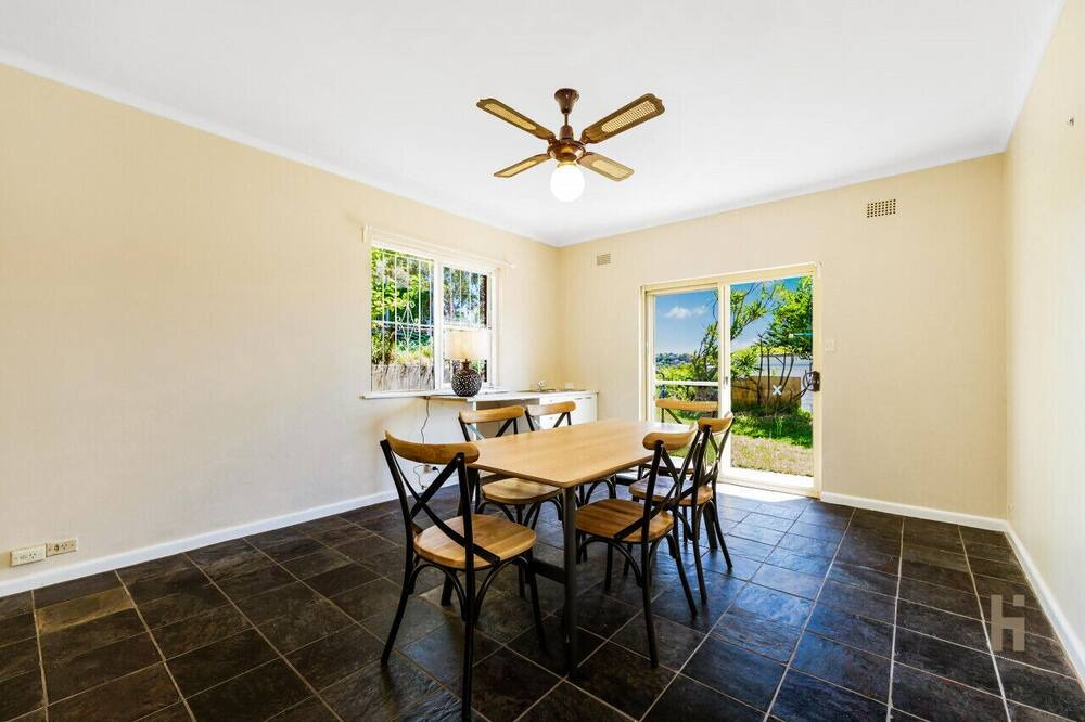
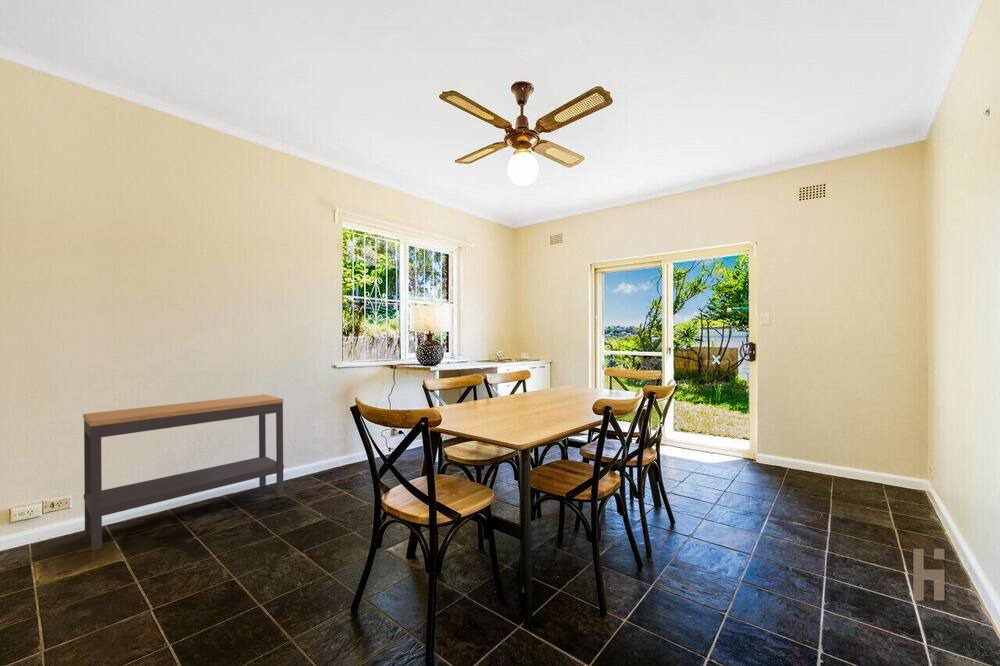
+ console table [82,393,285,552]
